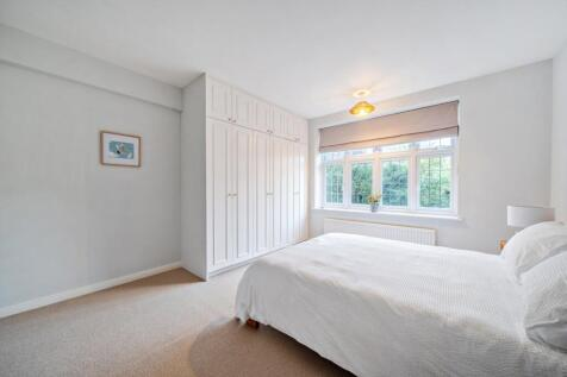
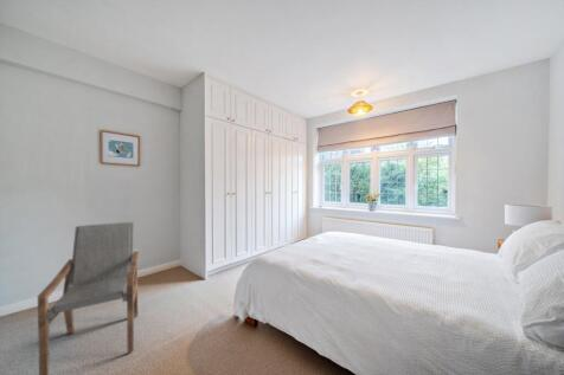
+ armchair [37,221,140,375]
